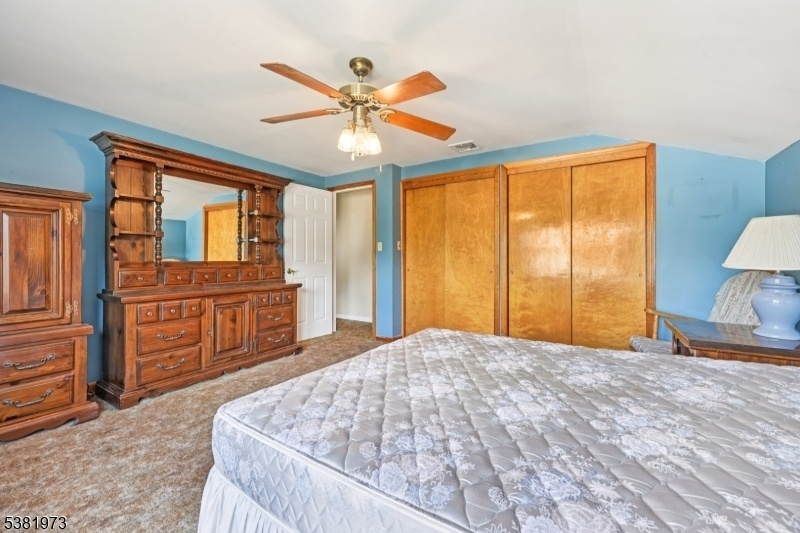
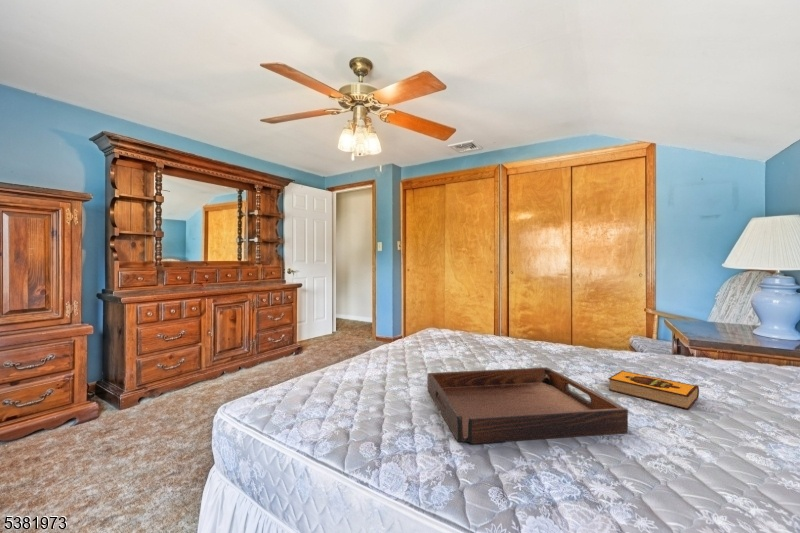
+ hardback book [607,369,700,410]
+ serving tray [426,366,629,445]
